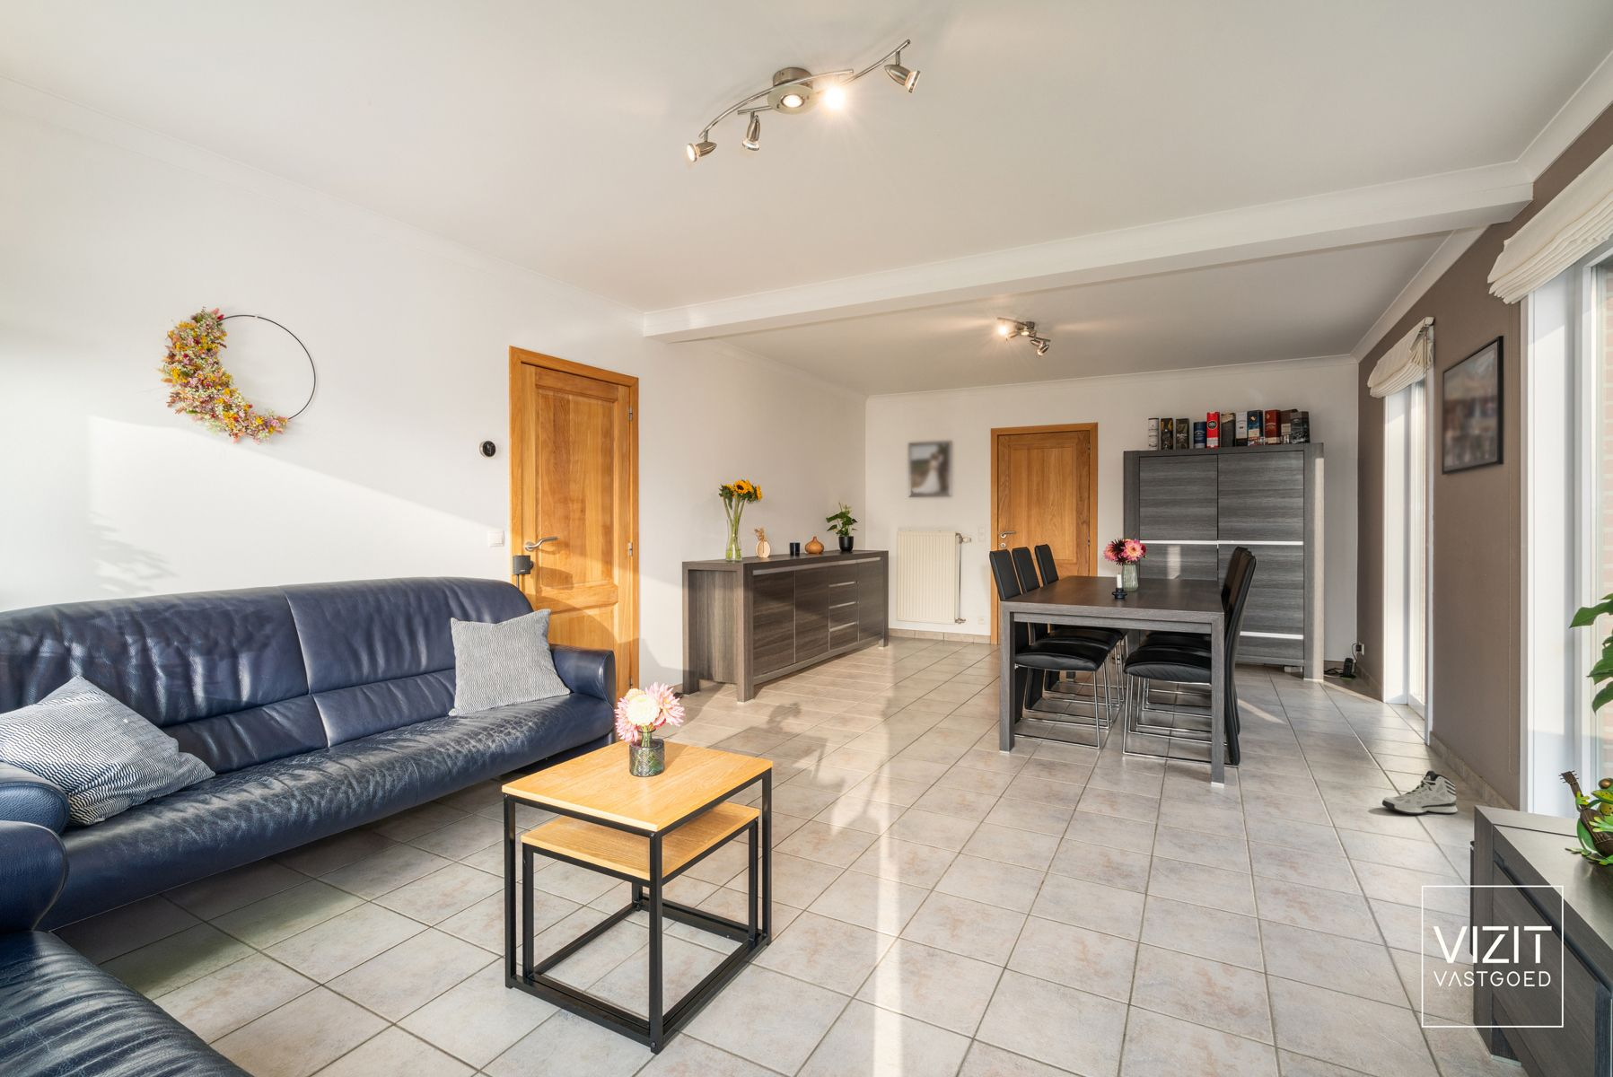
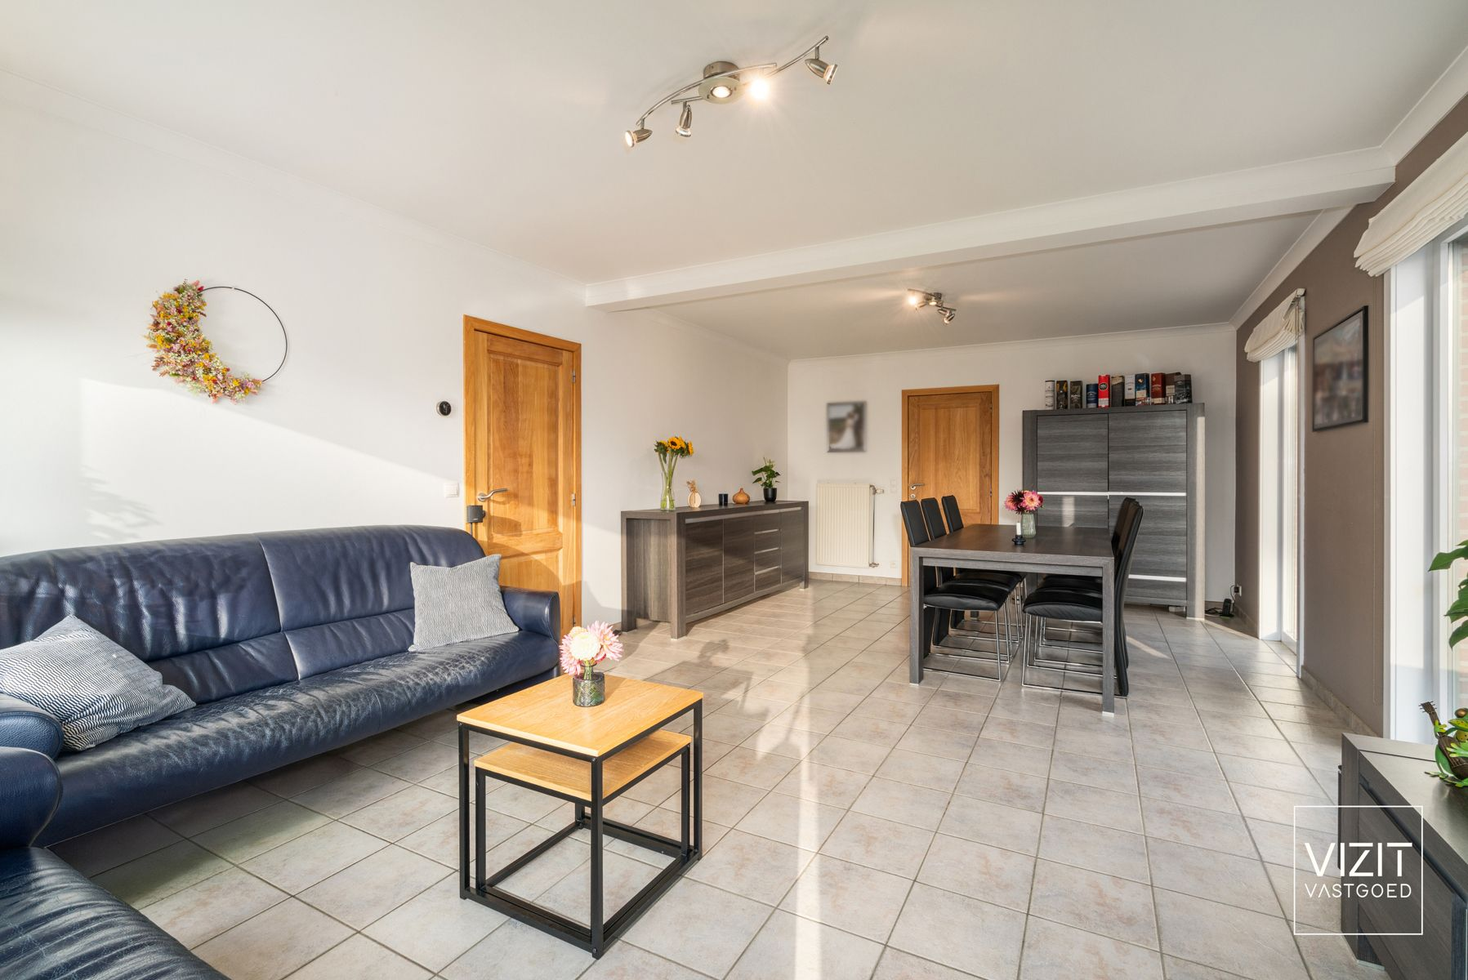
- sneaker [1381,770,1459,815]
